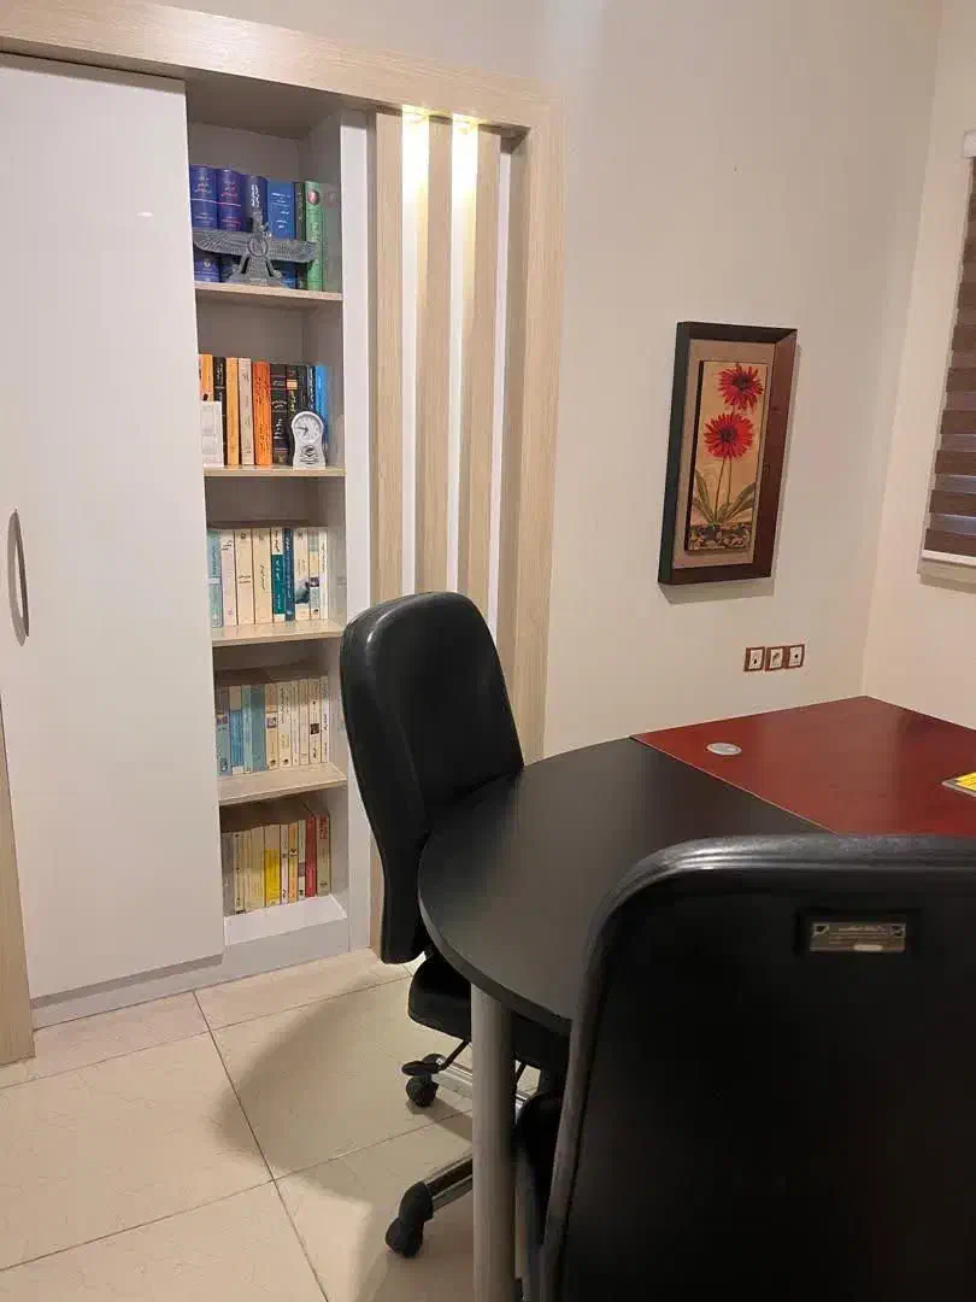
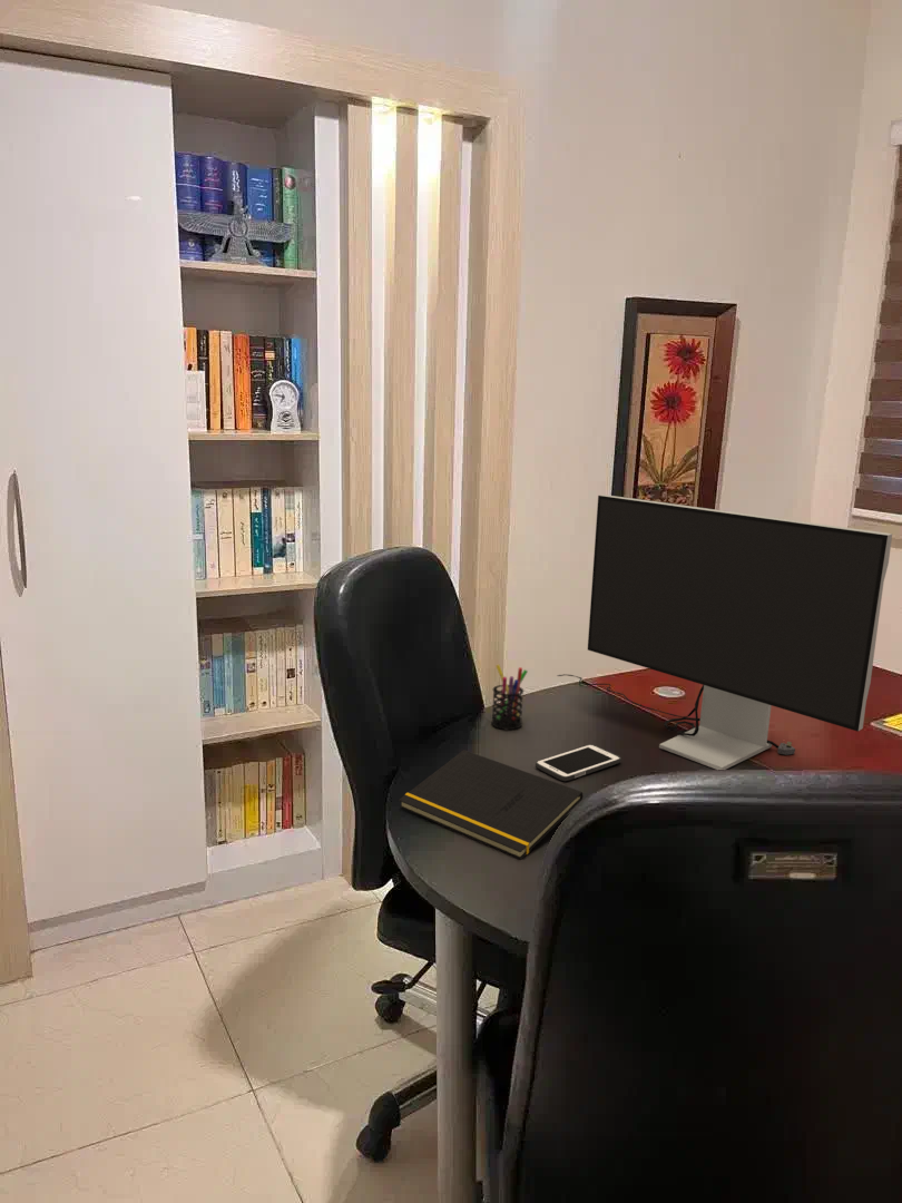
+ computer monitor [556,493,893,771]
+ pen holder [490,664,529,731]
+ cell phone [535,743,622,782]
+ notepad [398,749,584,860]
